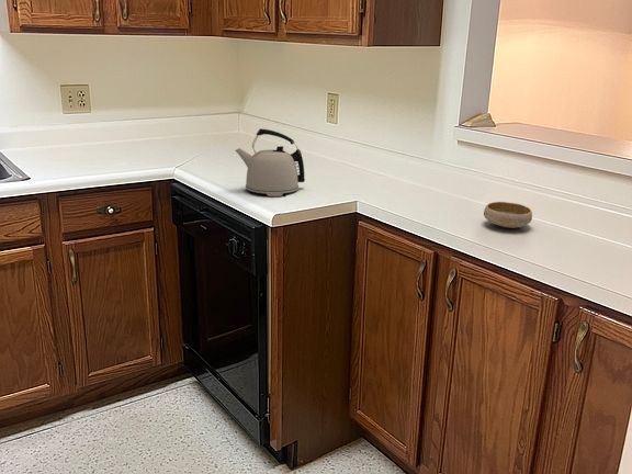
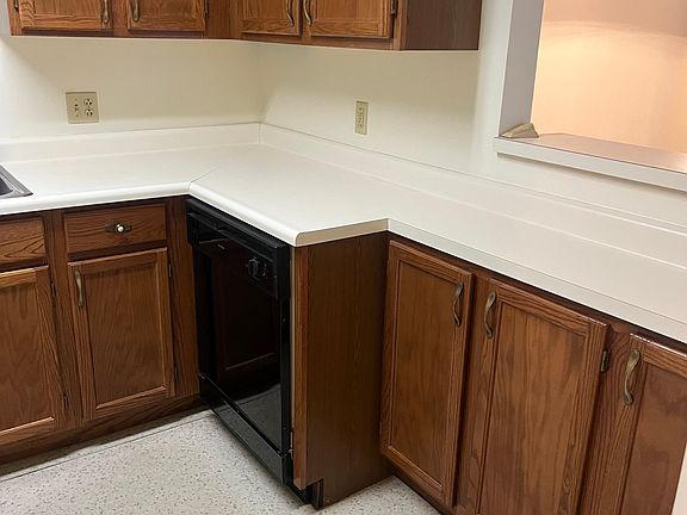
- bowl [483,201,533,229]
- kettle [234,127,306,198]
